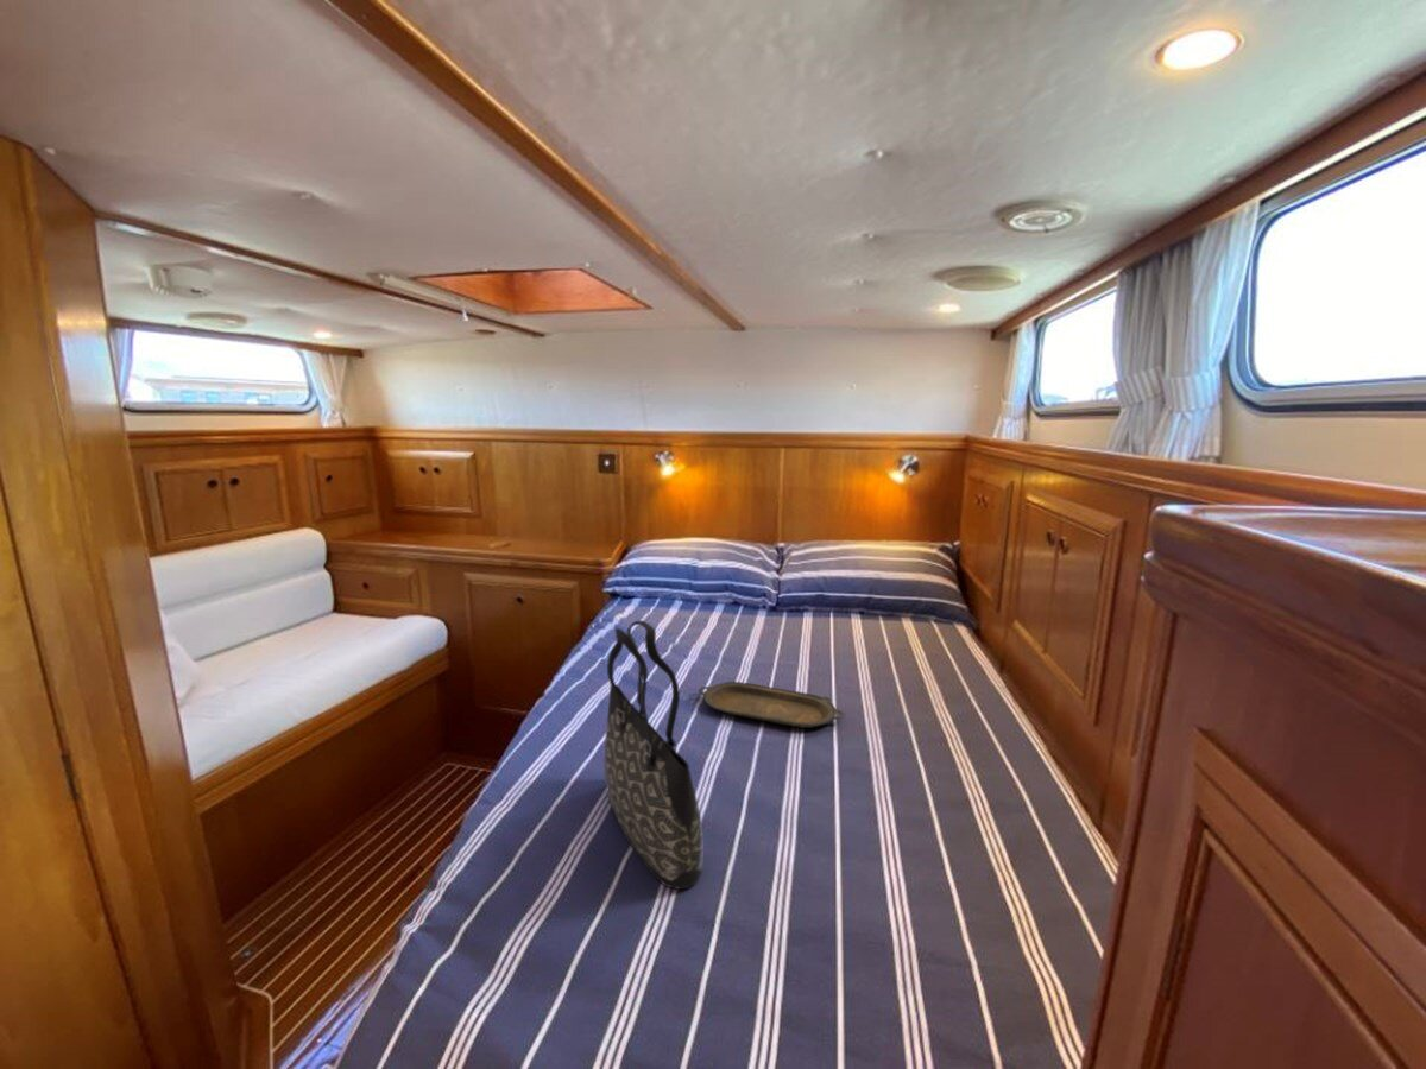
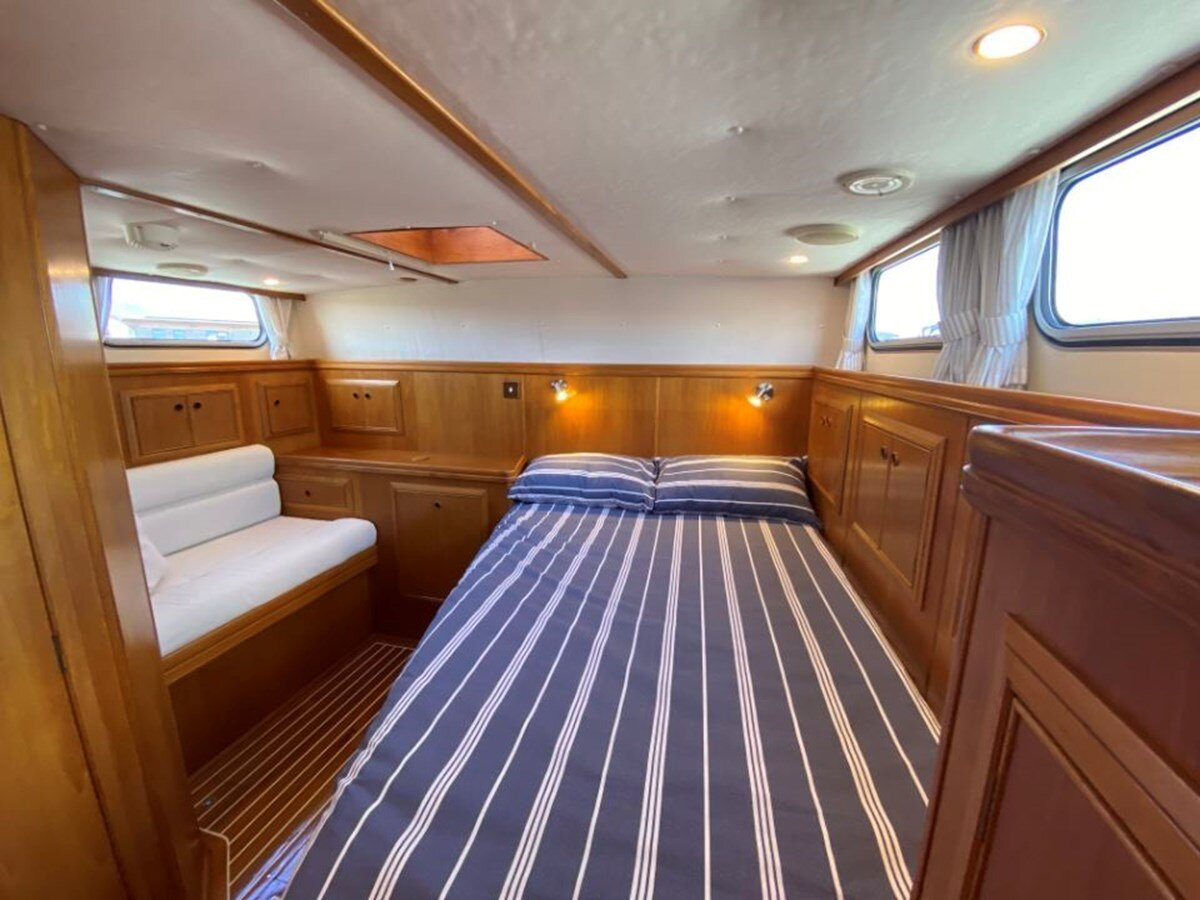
- serving tray [698,681,846,729]
- tote bag [604,619,705,891]
